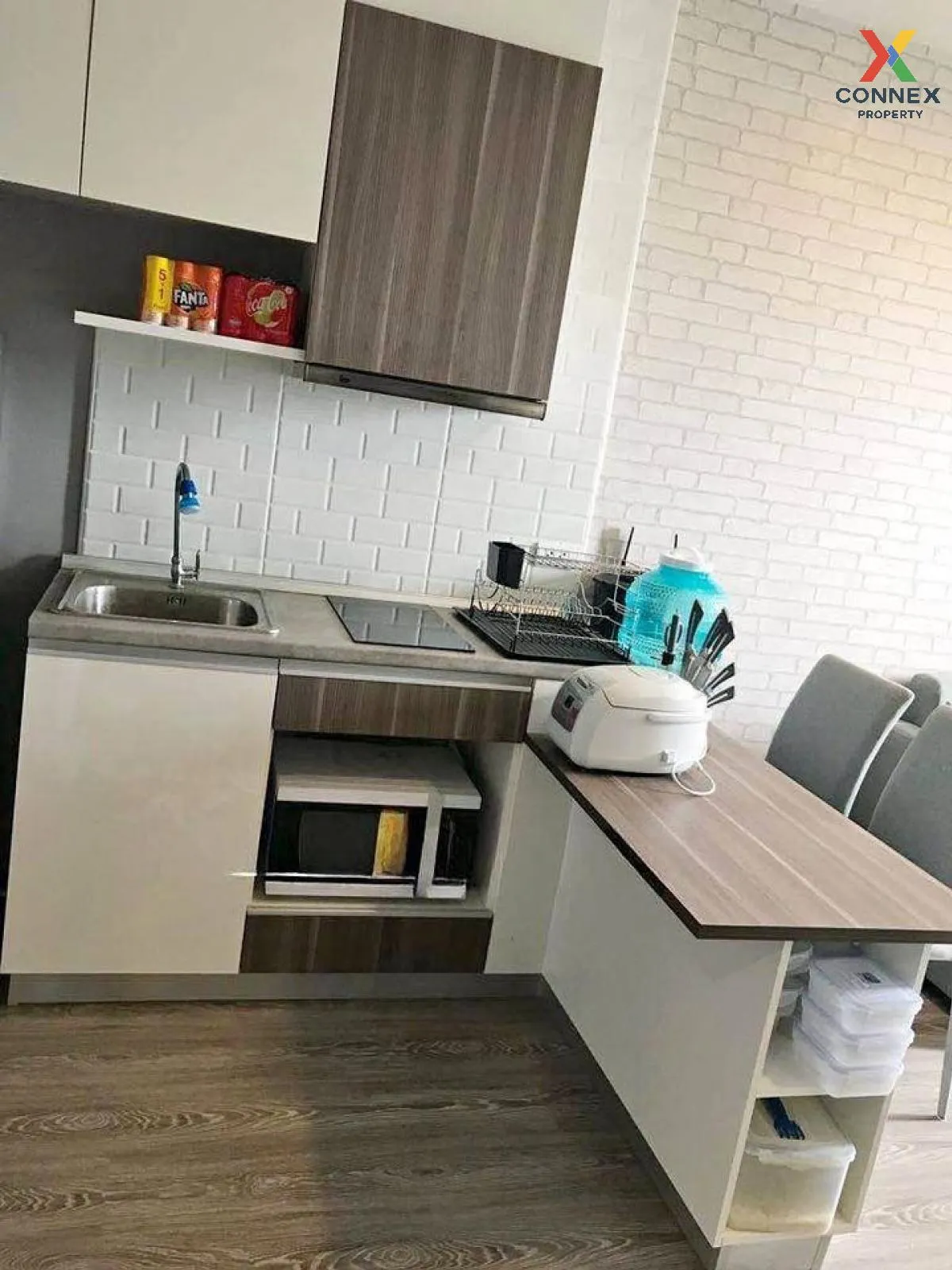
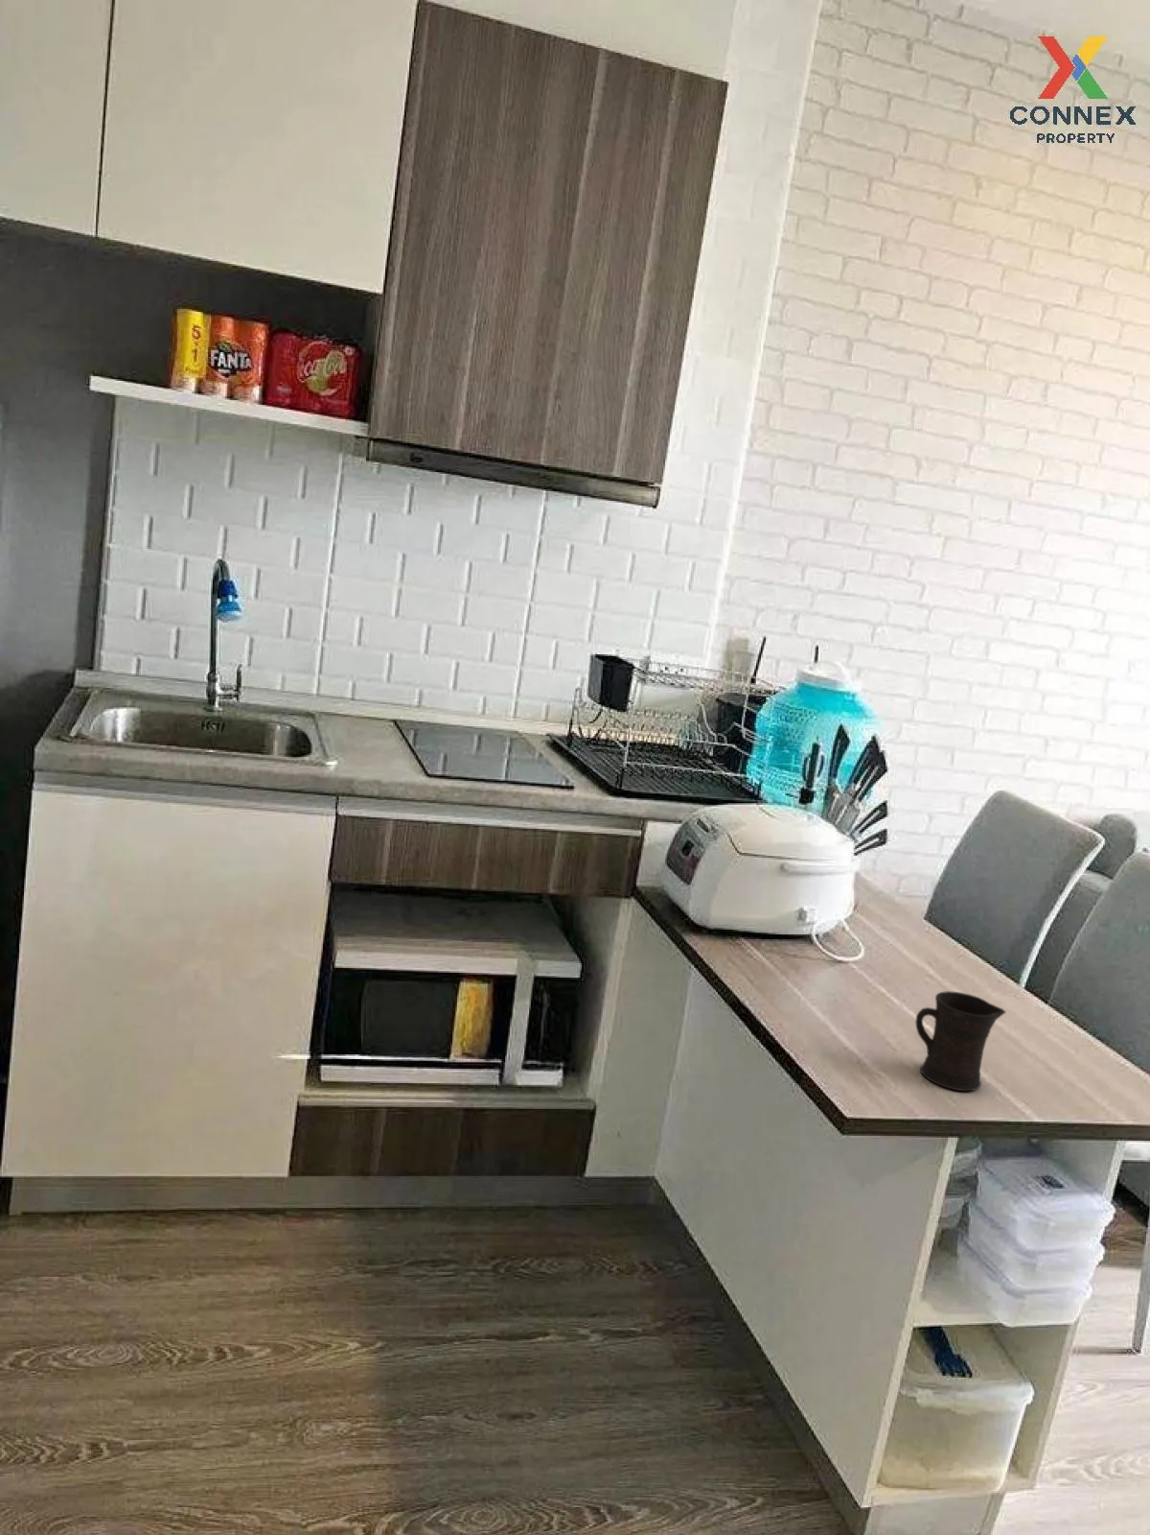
+ mug [914,990,1007,1091]
